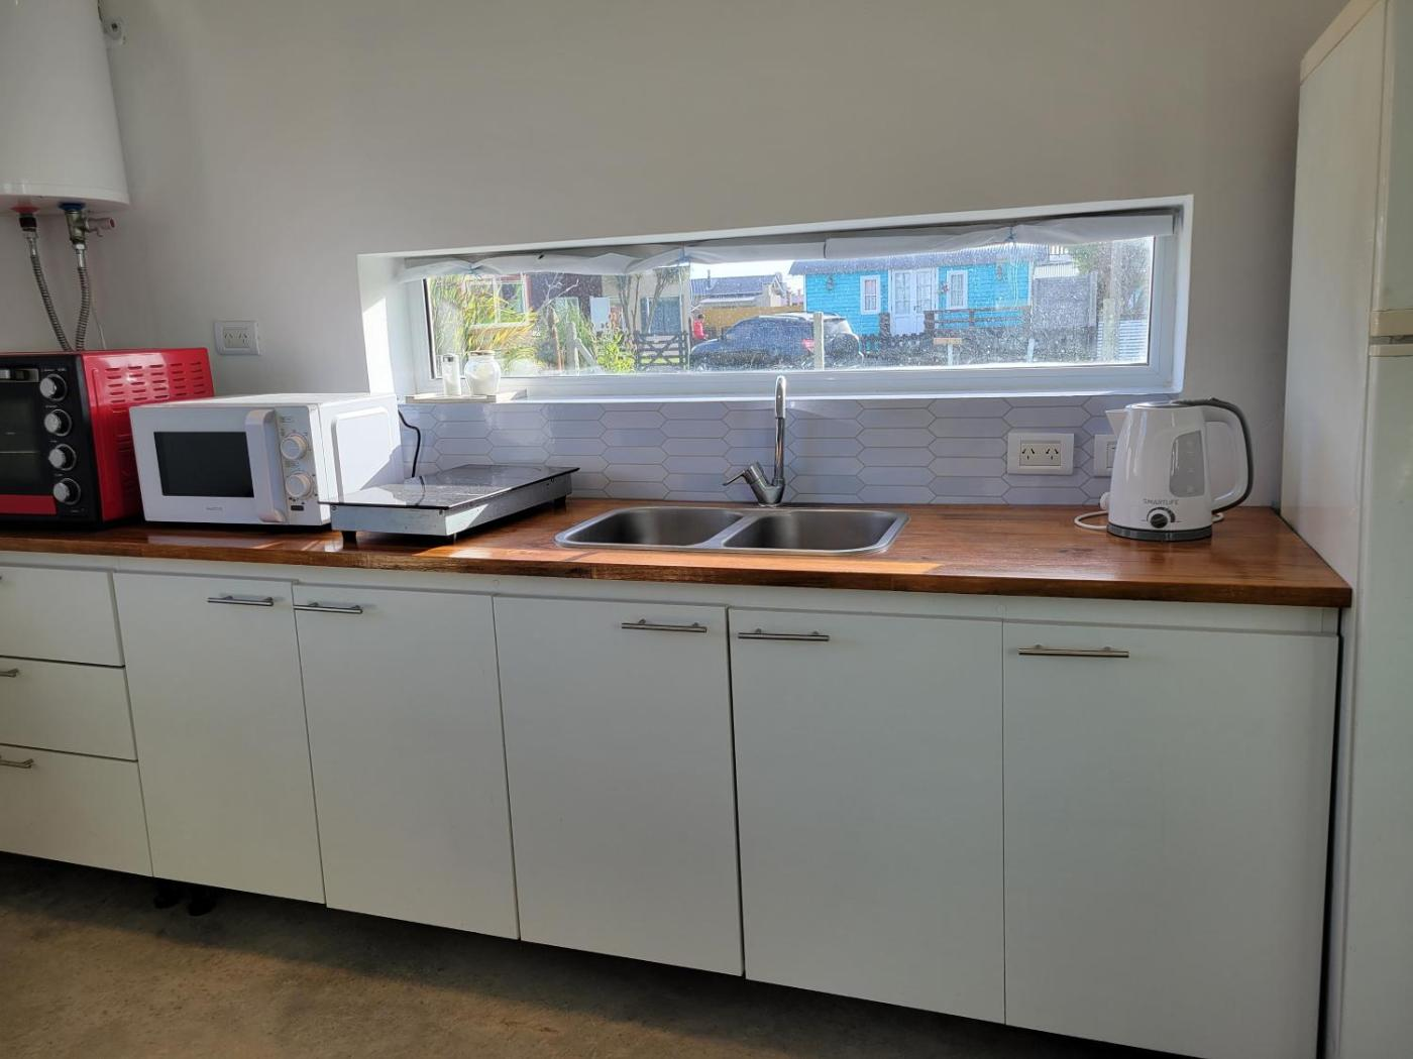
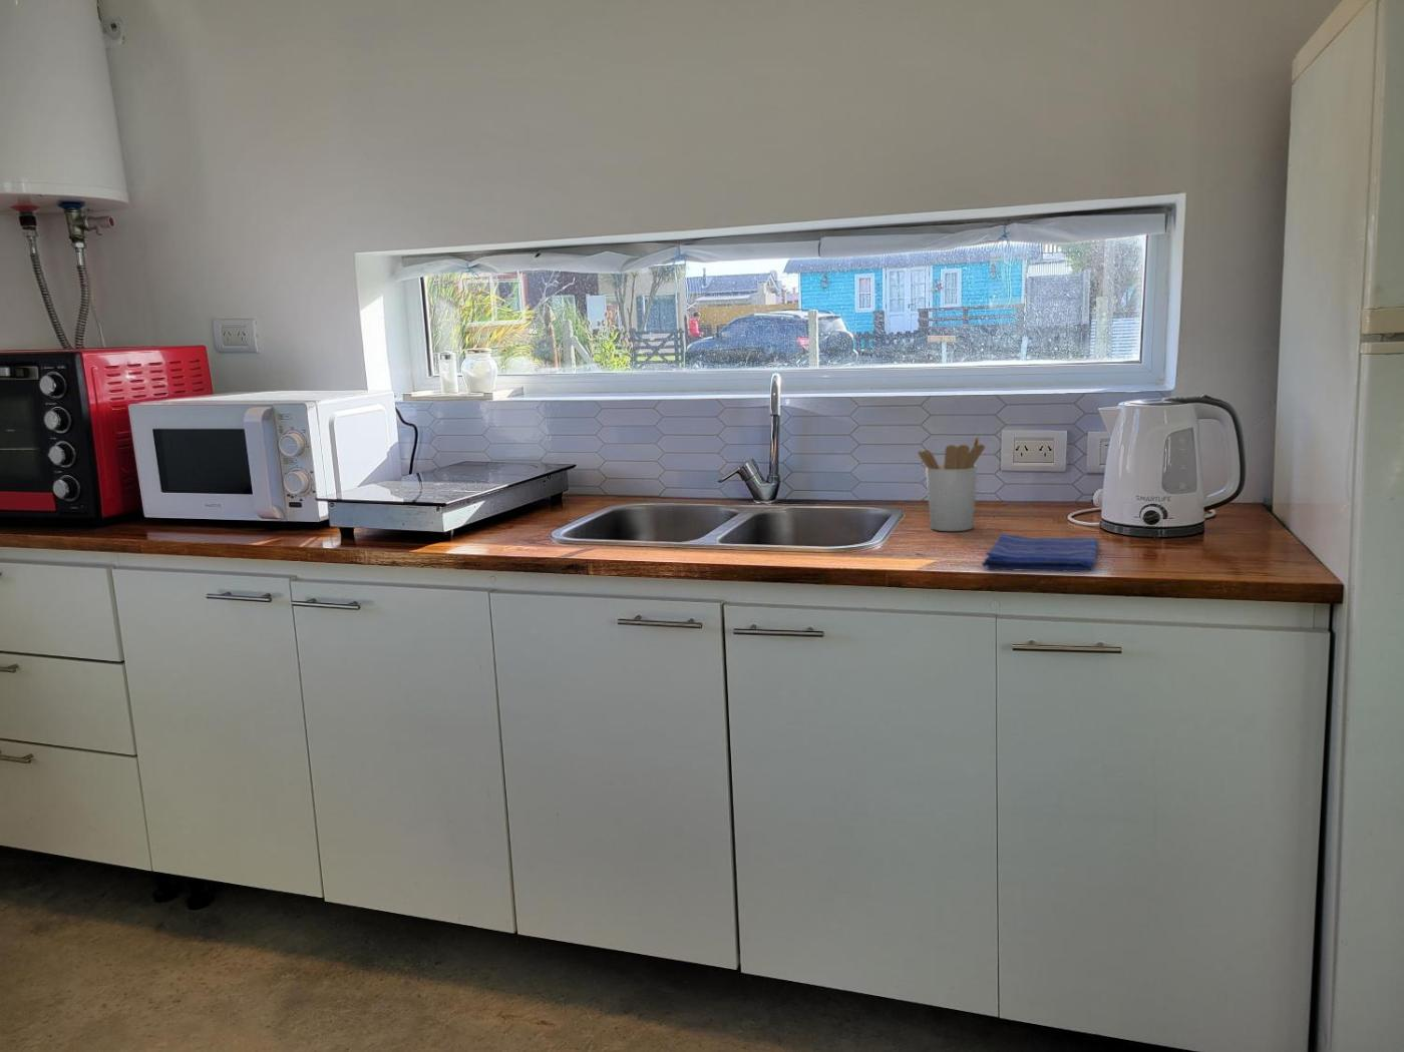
+ dish towel [981,532,1100,574]
+ utensil holder [916,434,986,532]
